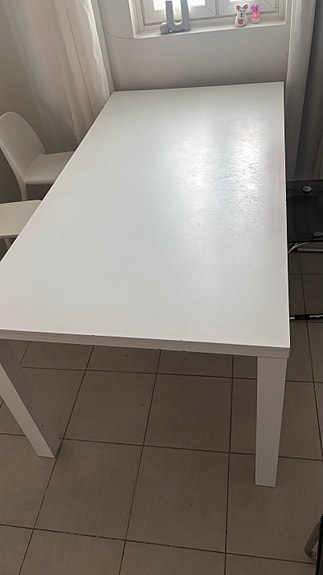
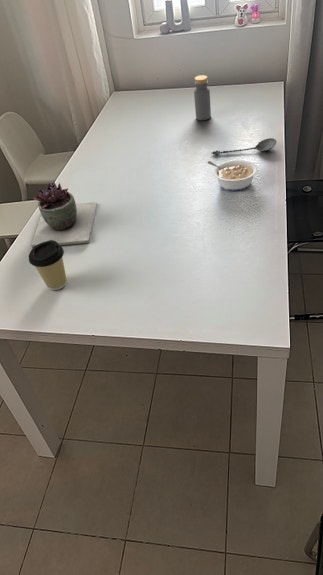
+ legume [207,159,259,192]
+ spoon [210,137,278,156]
+ coffee cup [28,240,68,291]
+ succulent plant [30,181,98,249]
+ bottle [193,74,212,121]
